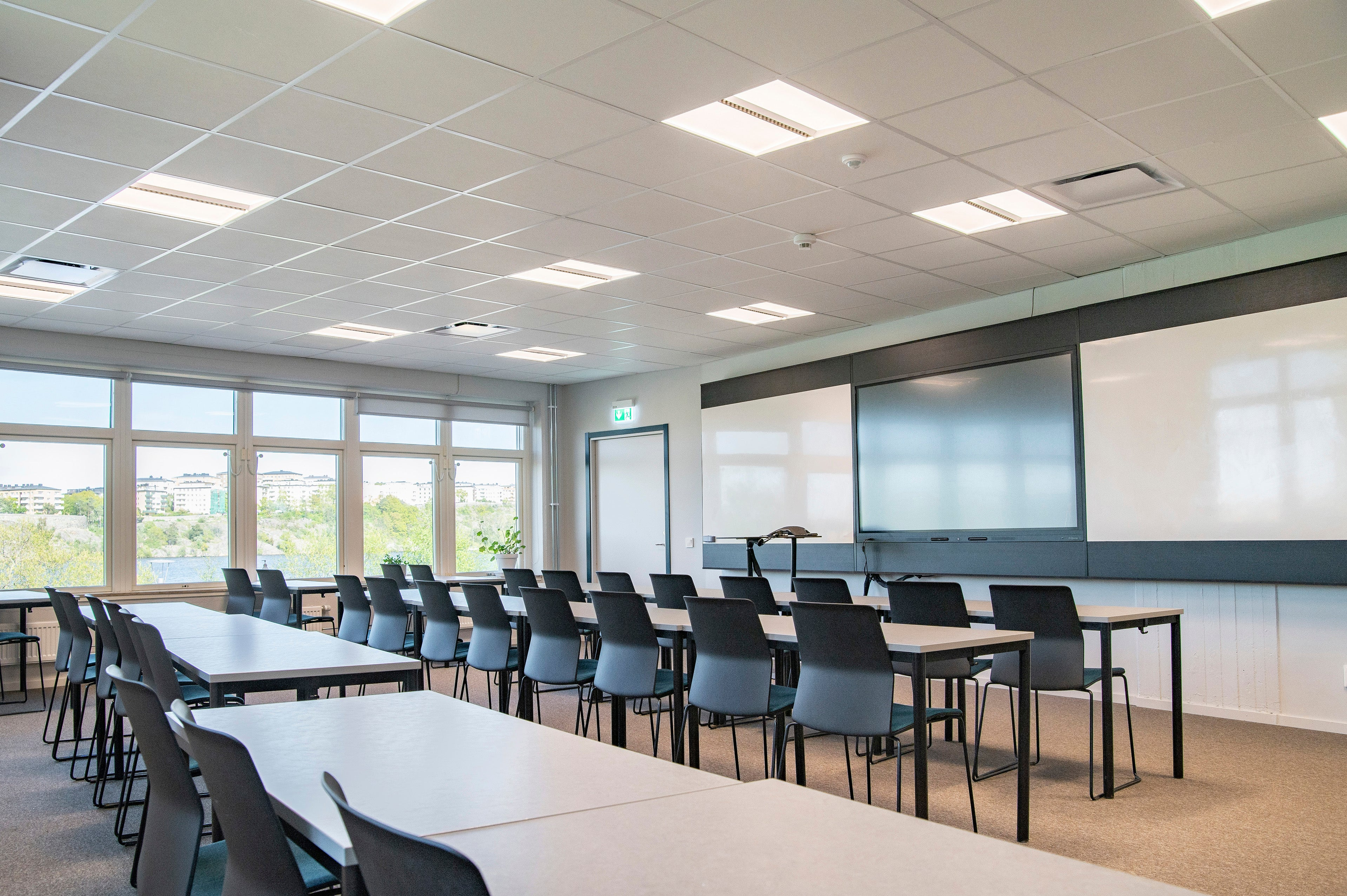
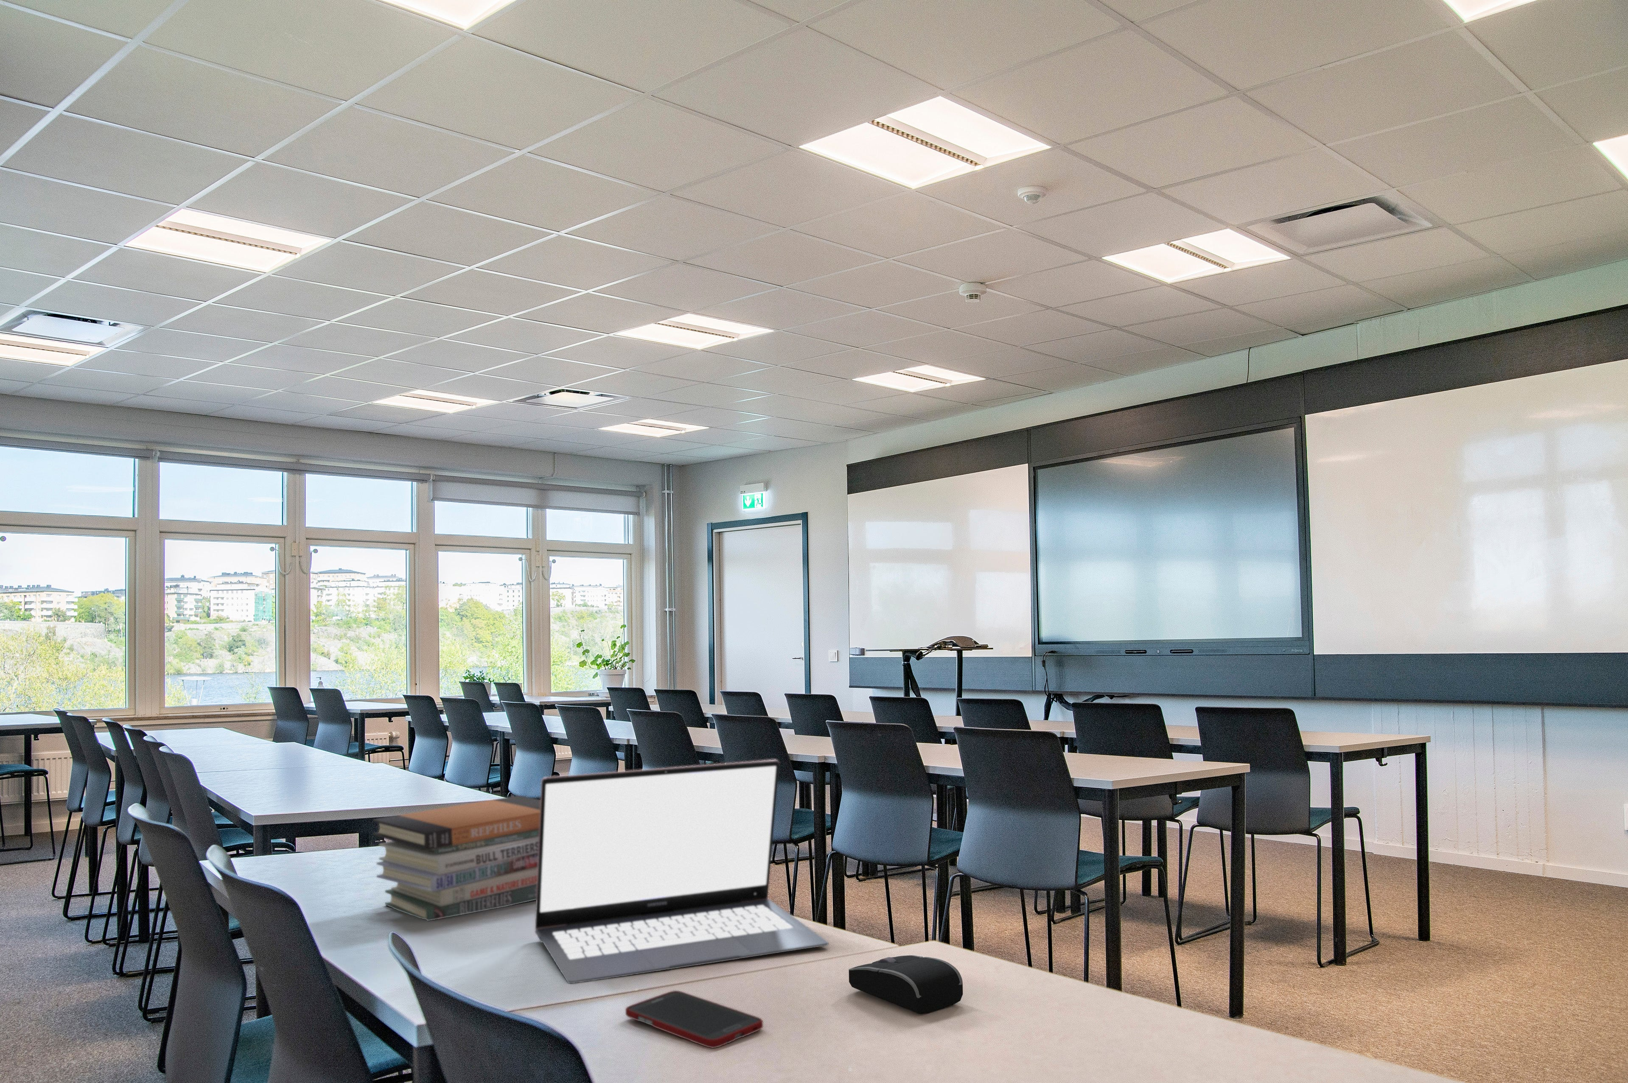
+ computer mouse [848,955,963,1014]
+ cell phone [625,990,764,1049]
+ laptop [534,759,829,984]
+ book stack [372,795,540,921]
